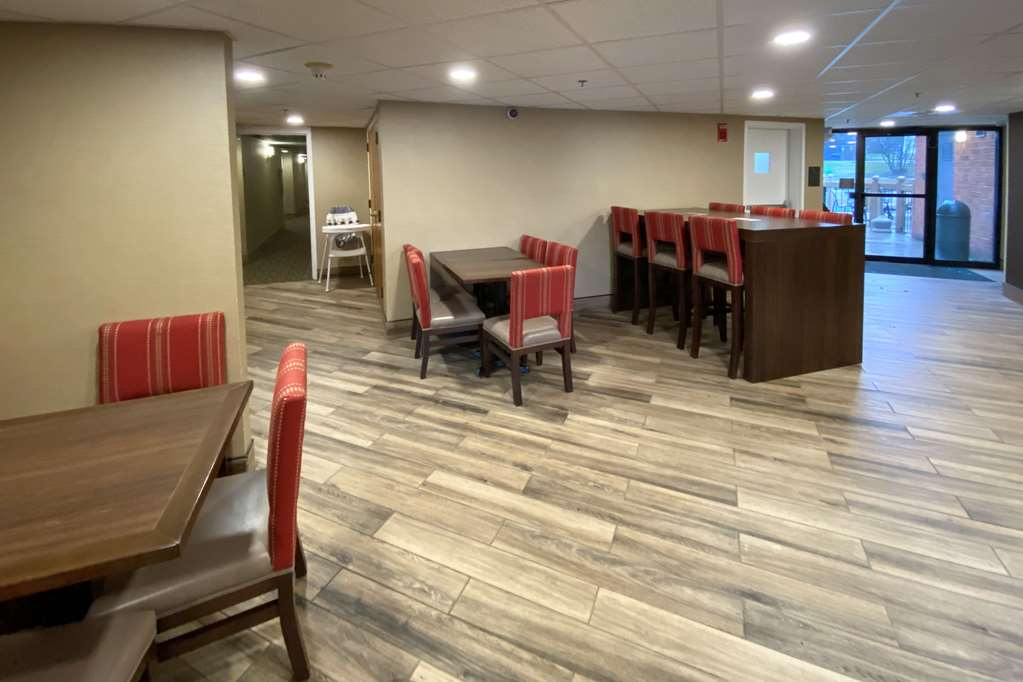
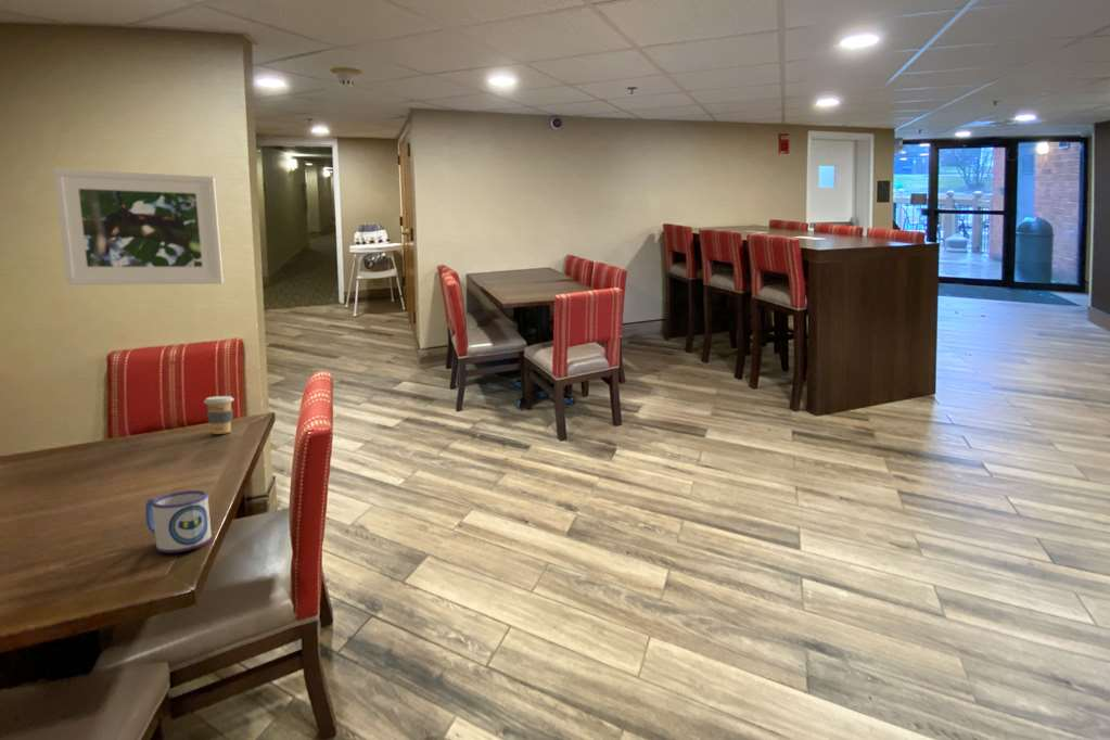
+ mug [144,489,213,553]
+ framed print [53,167,225,286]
+ coffee cup [203,395,235,435]
